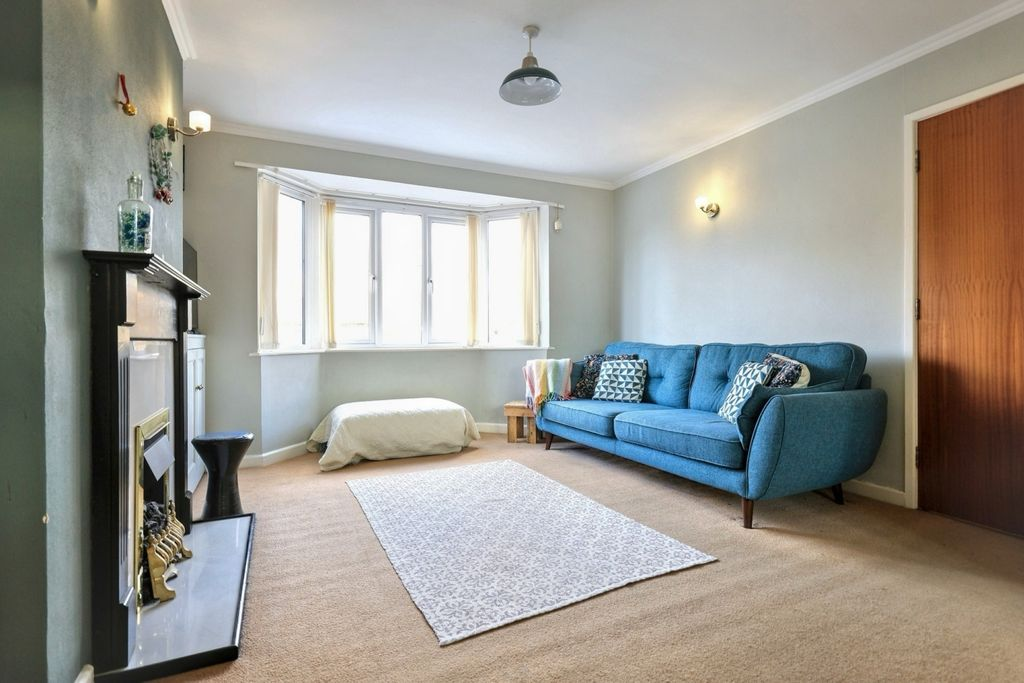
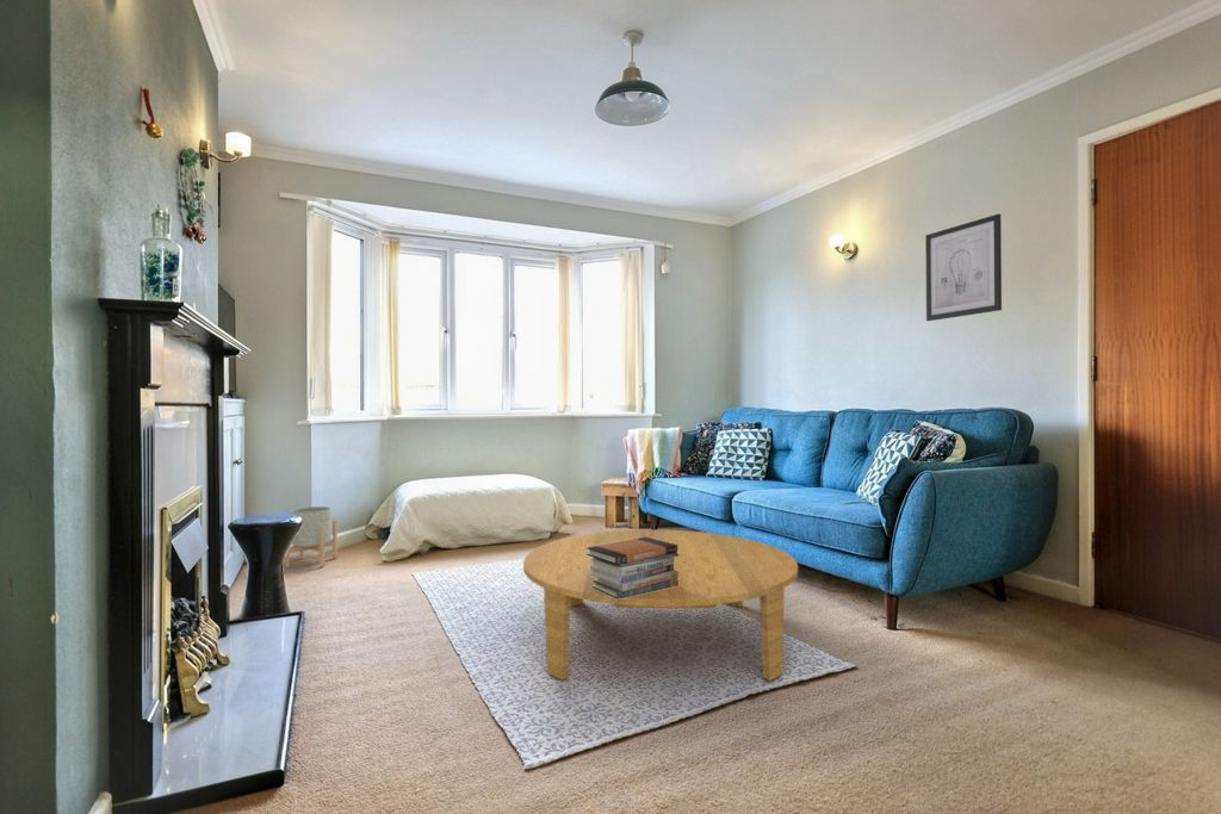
+ wall art [924,212,1003,322]
+ coffee table [522,529,799,682]
+ planter [284,505,339,568]
+ book stack [587,536,678,599]
